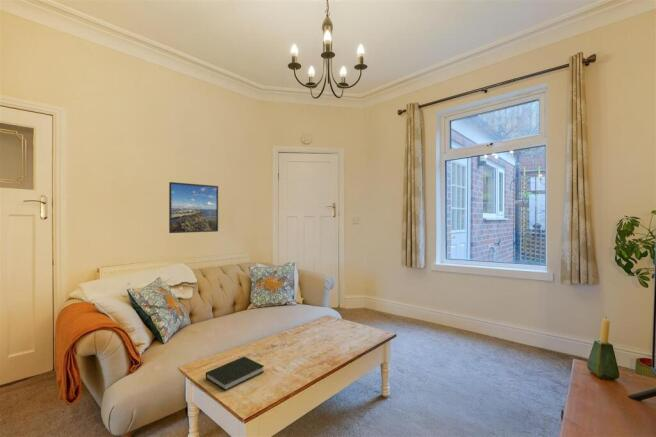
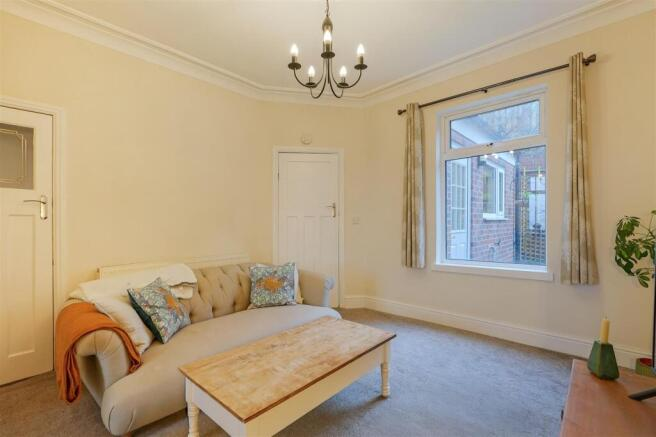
- book [205,356,265,392]
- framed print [168,181,219,234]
